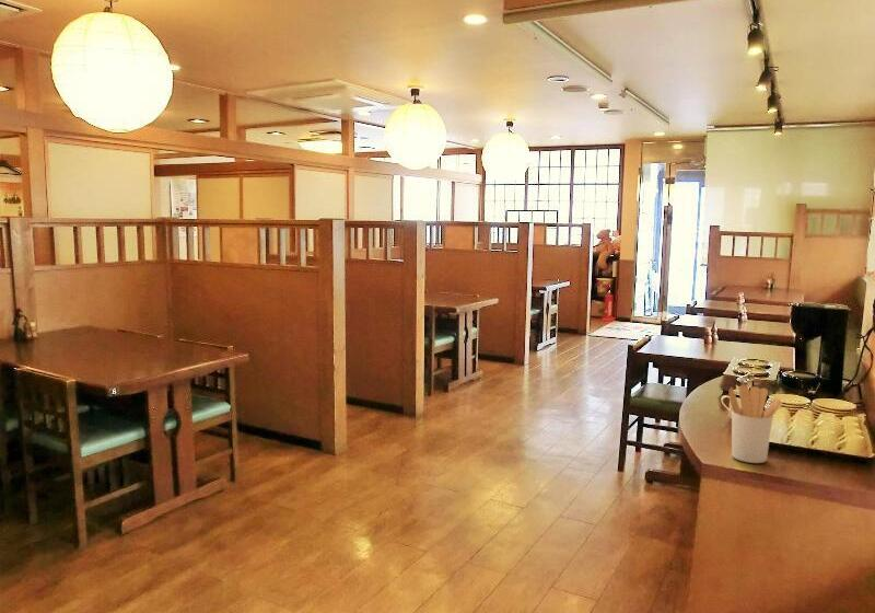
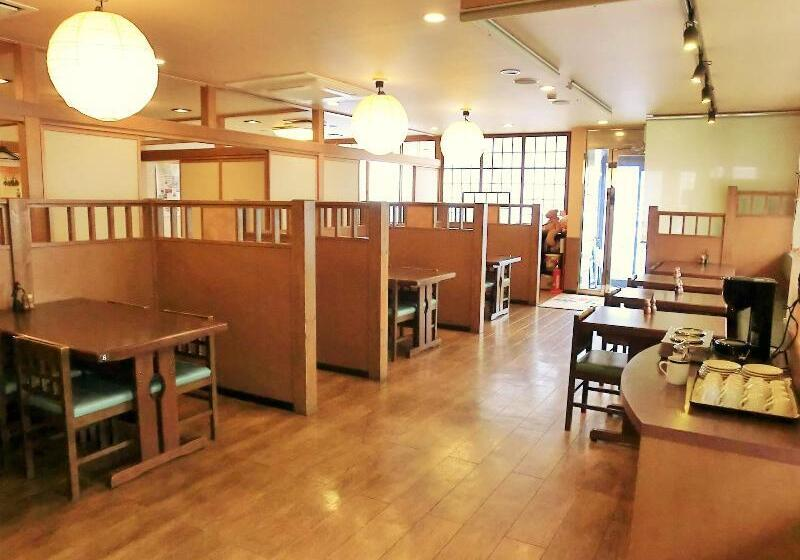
- utensil holder [727,384,783,464]
